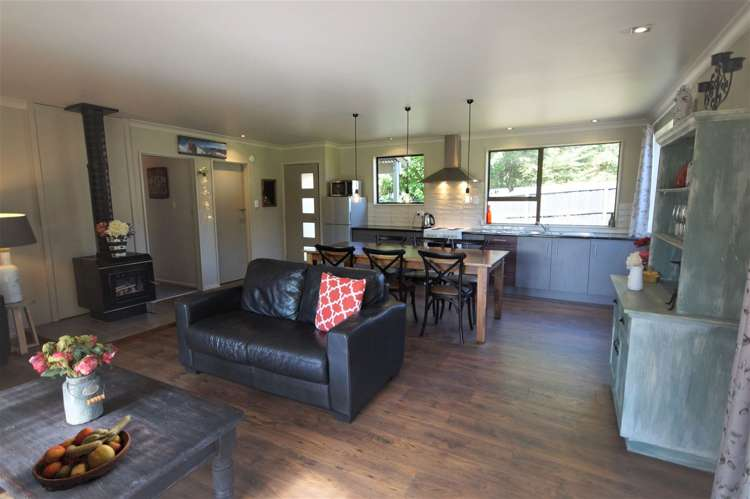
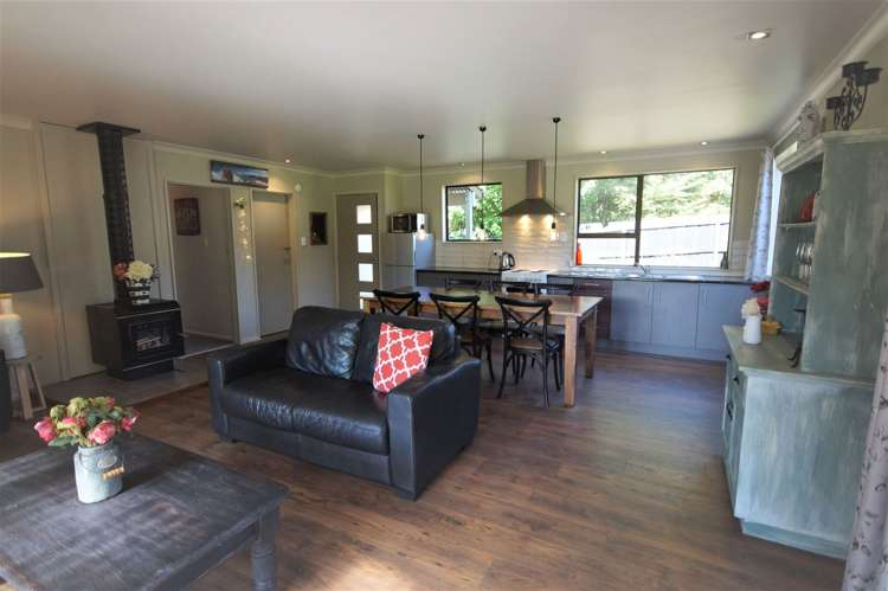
- fruit bowl [31,414,132,493]
